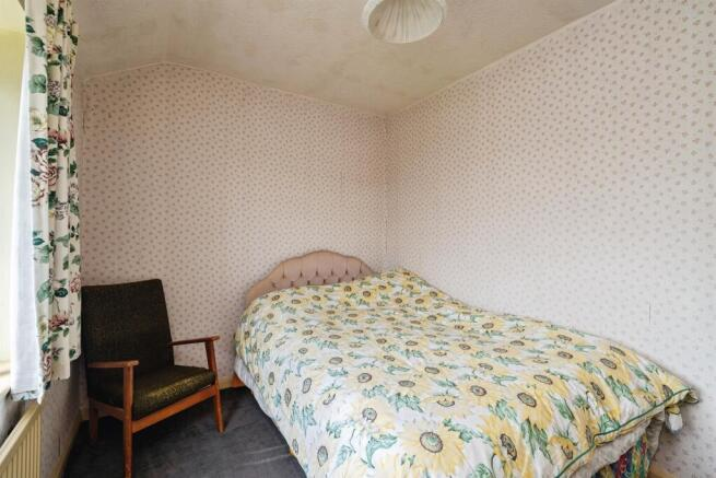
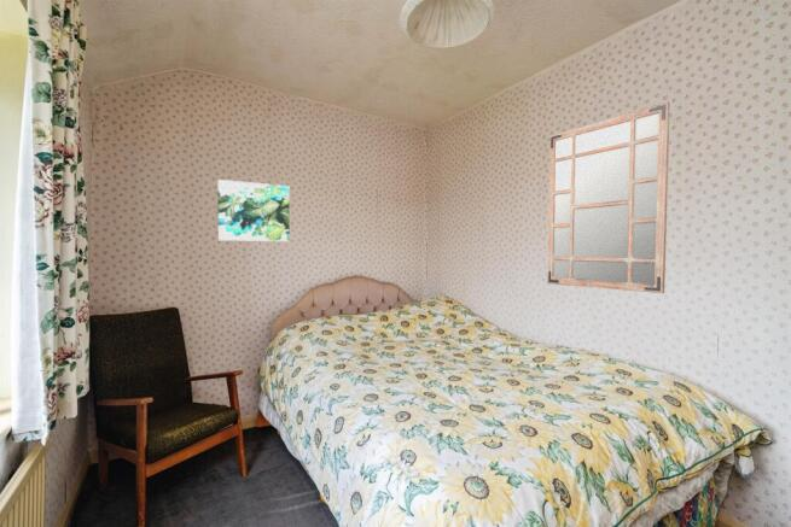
+ wall art [216,178,291,242]
+ mirror [546,101,671,294]
